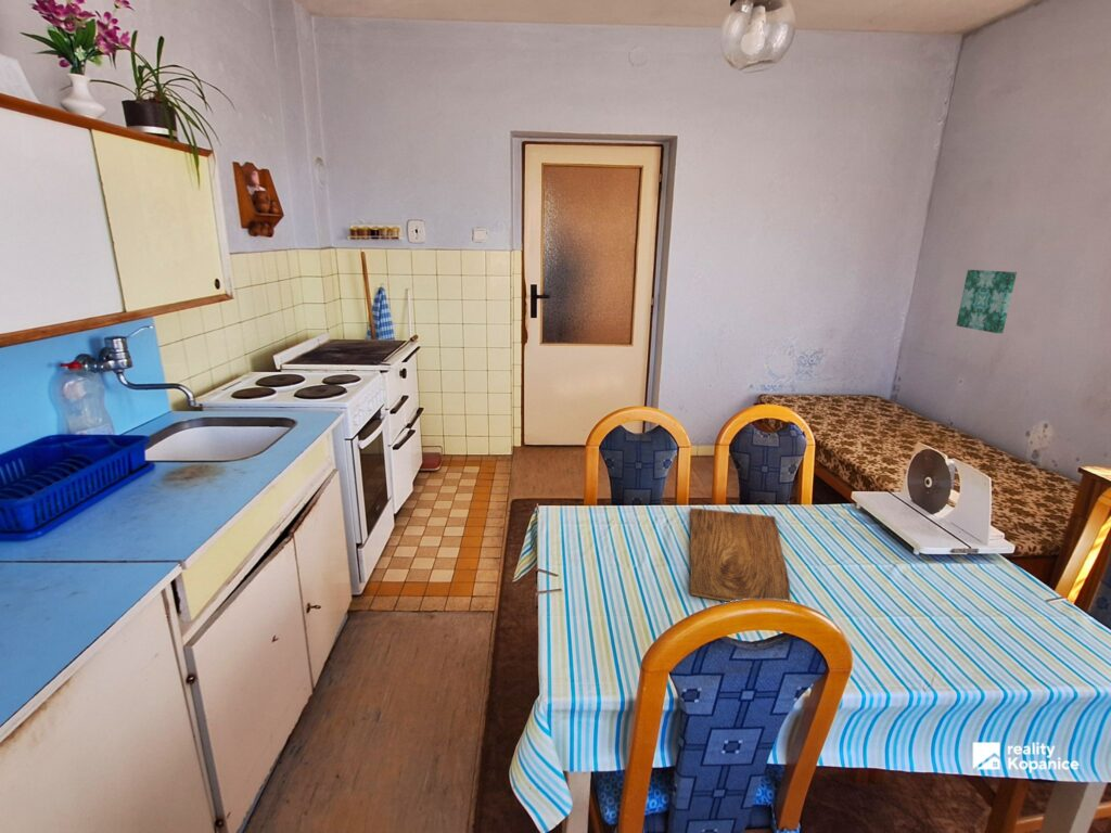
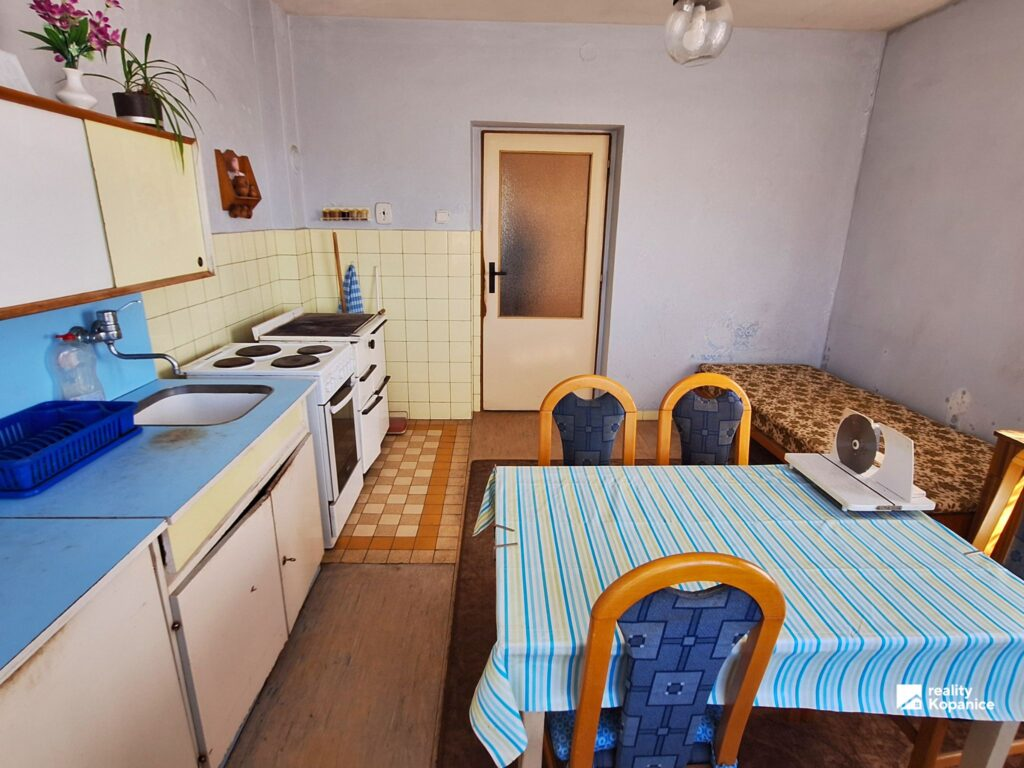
- wall art [955,269,1018,334]
- cutting board [689,507,791,603]
